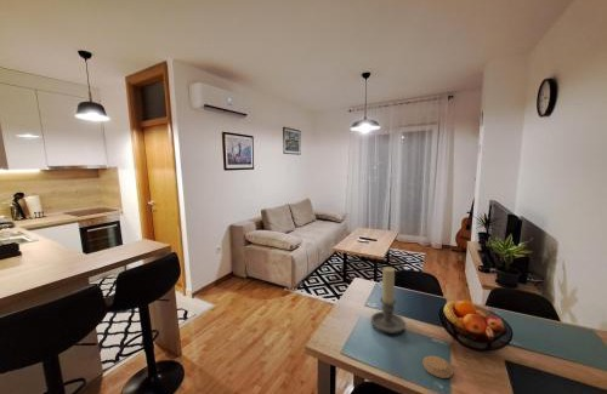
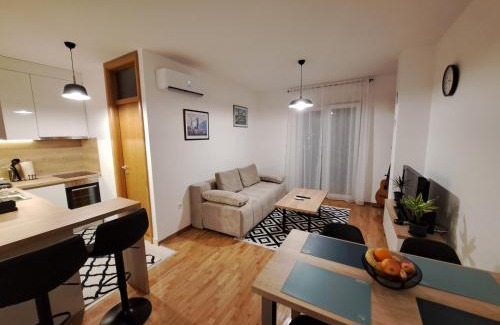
- candle holder [370,265,407,335]
- coaster [421,355,454,379]
